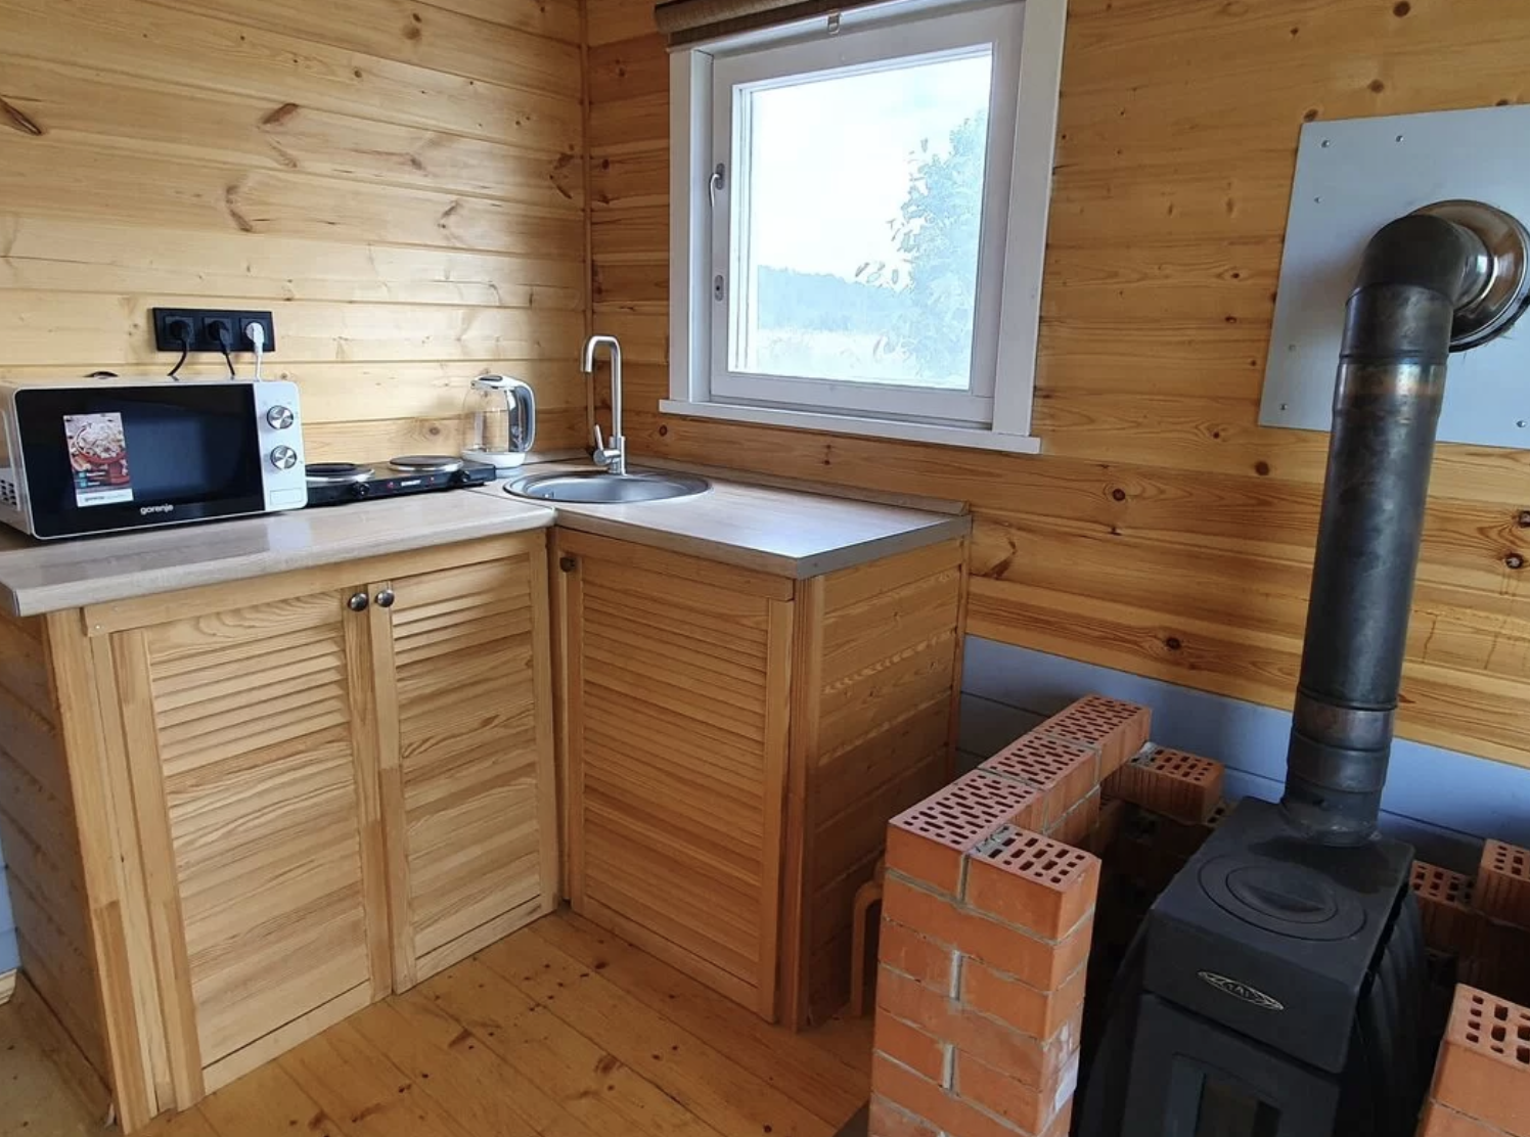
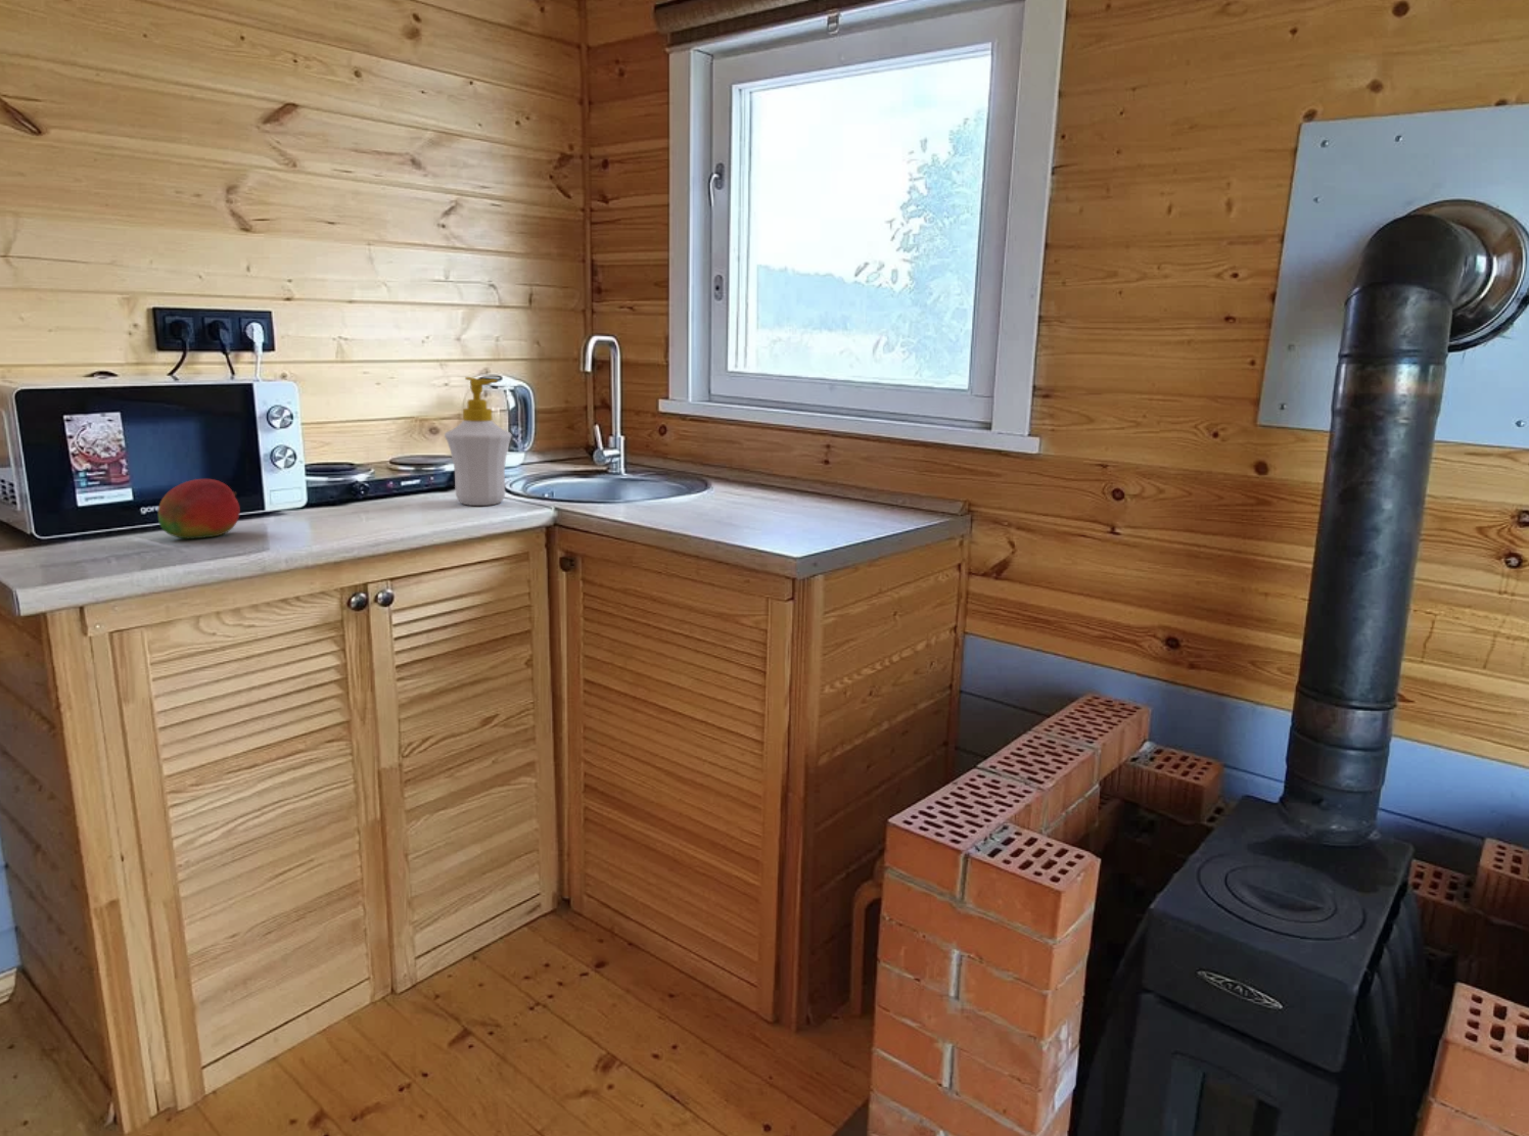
+ fruit [158,479,241,539]
+ soap bottle [444,376,513,507]
